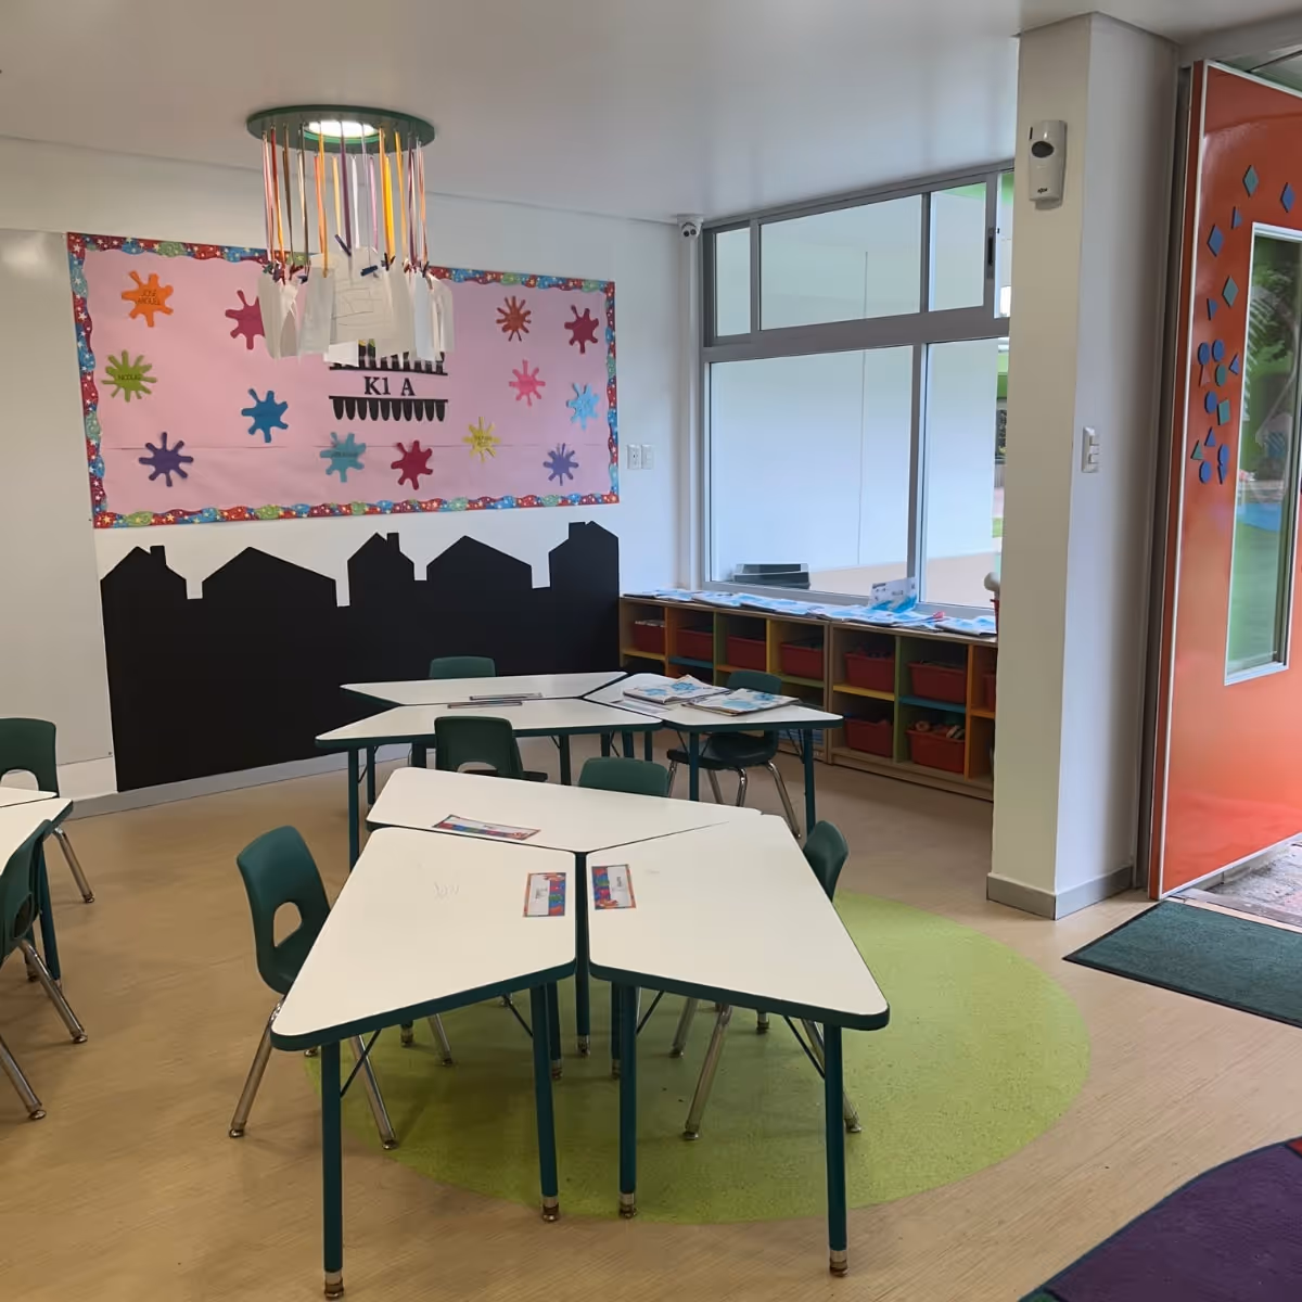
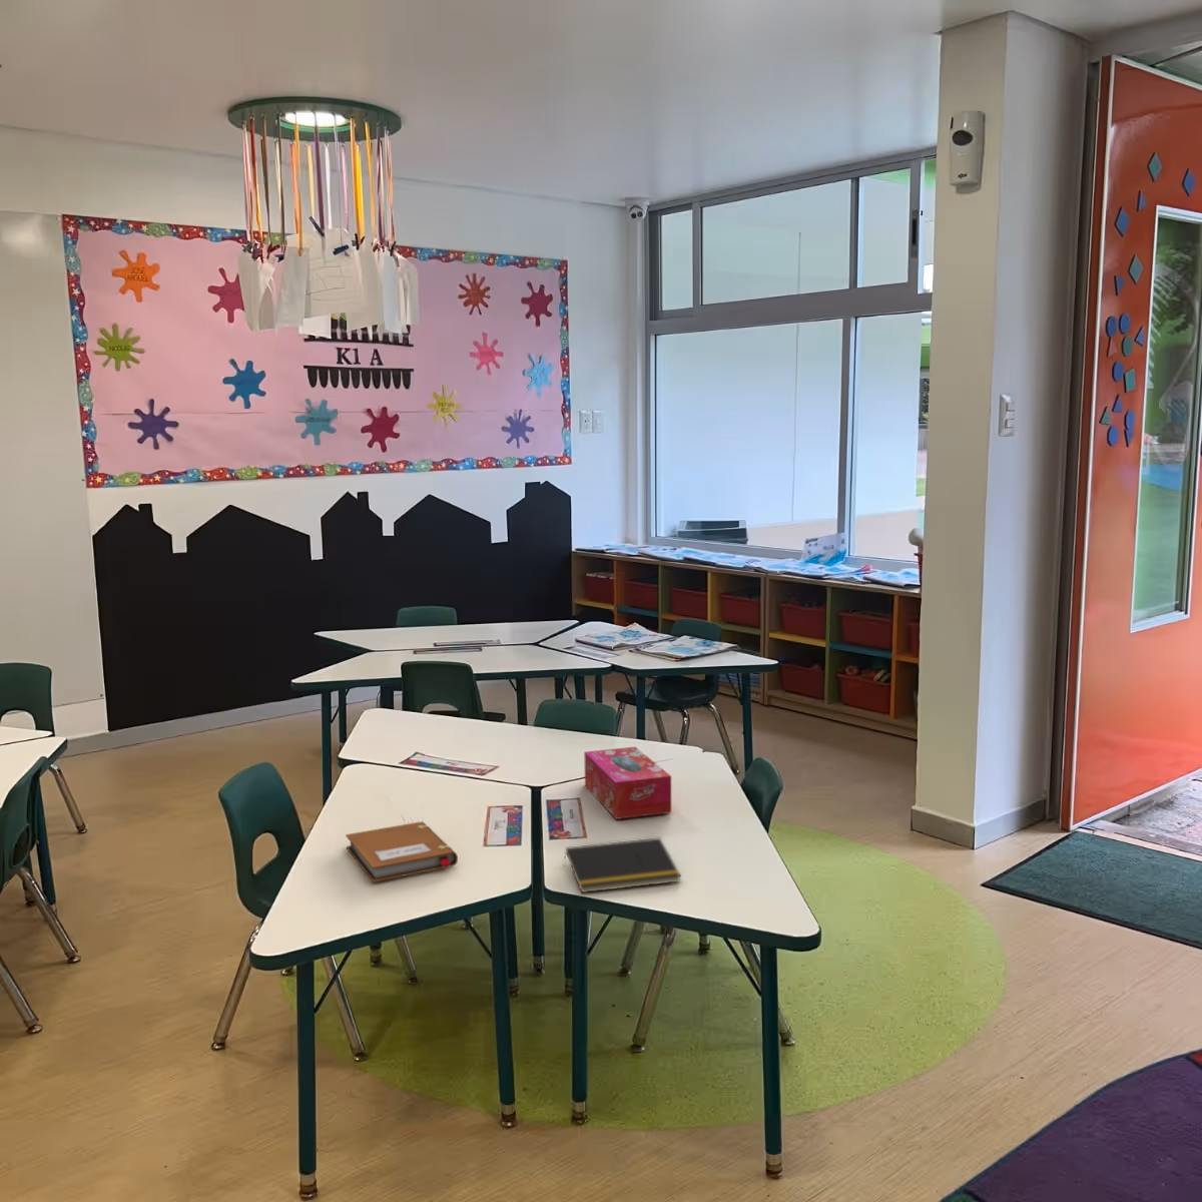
+ tissue box [583,746,673,820]
+ notebook [345,820,459,883]
+ notepad [562,837,682,894]
